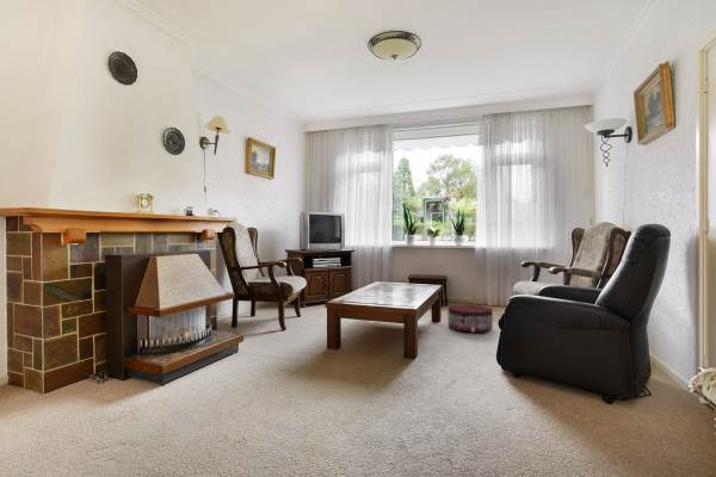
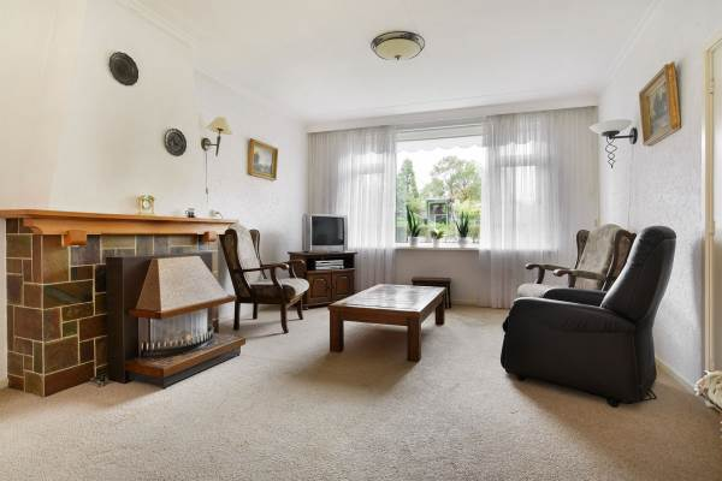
- pouf [448,303,494,334]
